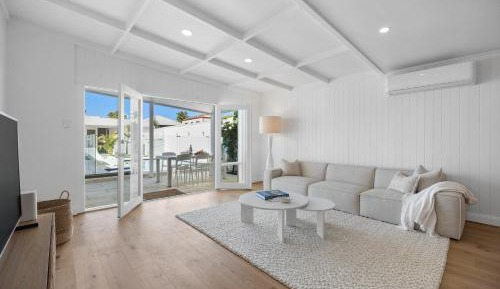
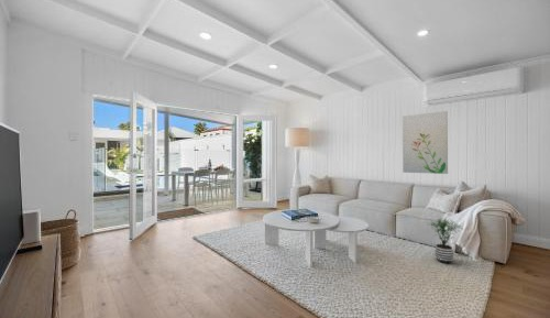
+ wall art [402,110,449,175]
+ potted plant [427,217,464,264]
